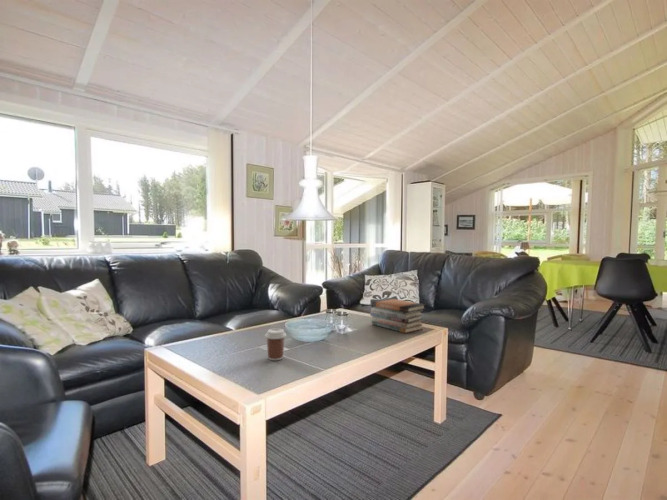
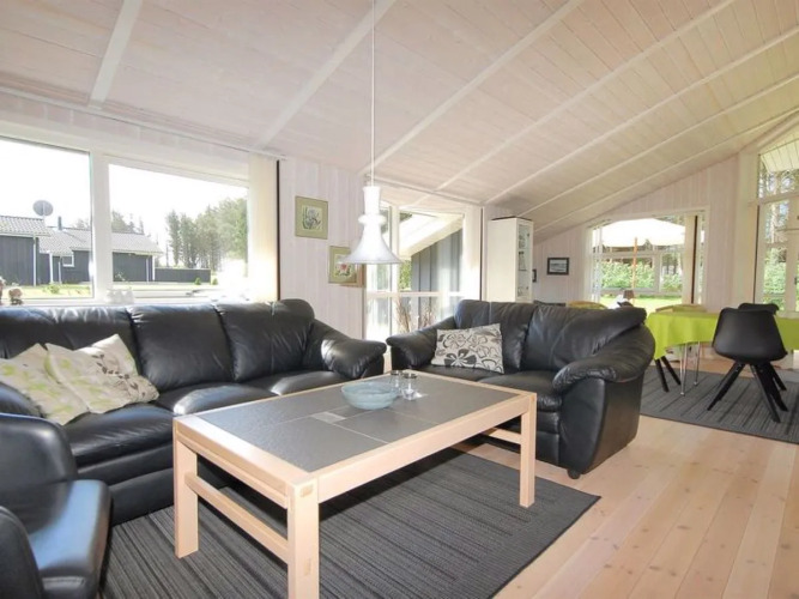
- coffee cup [264,328,287,361]
- book stack [369,297,427,334]
